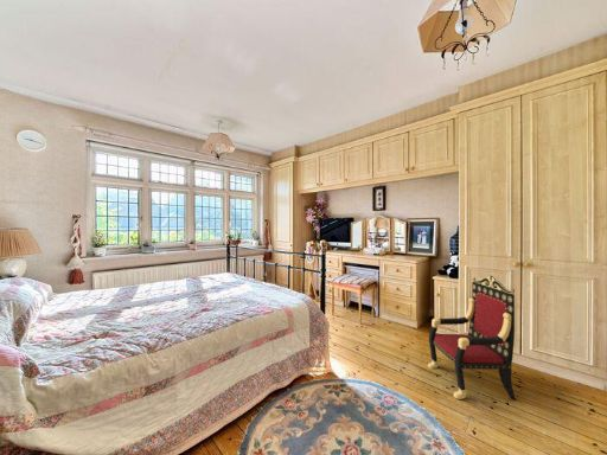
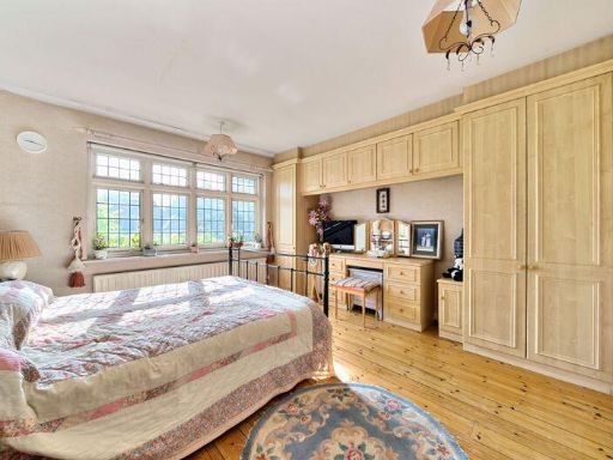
- armchair [427,275,517,400]
